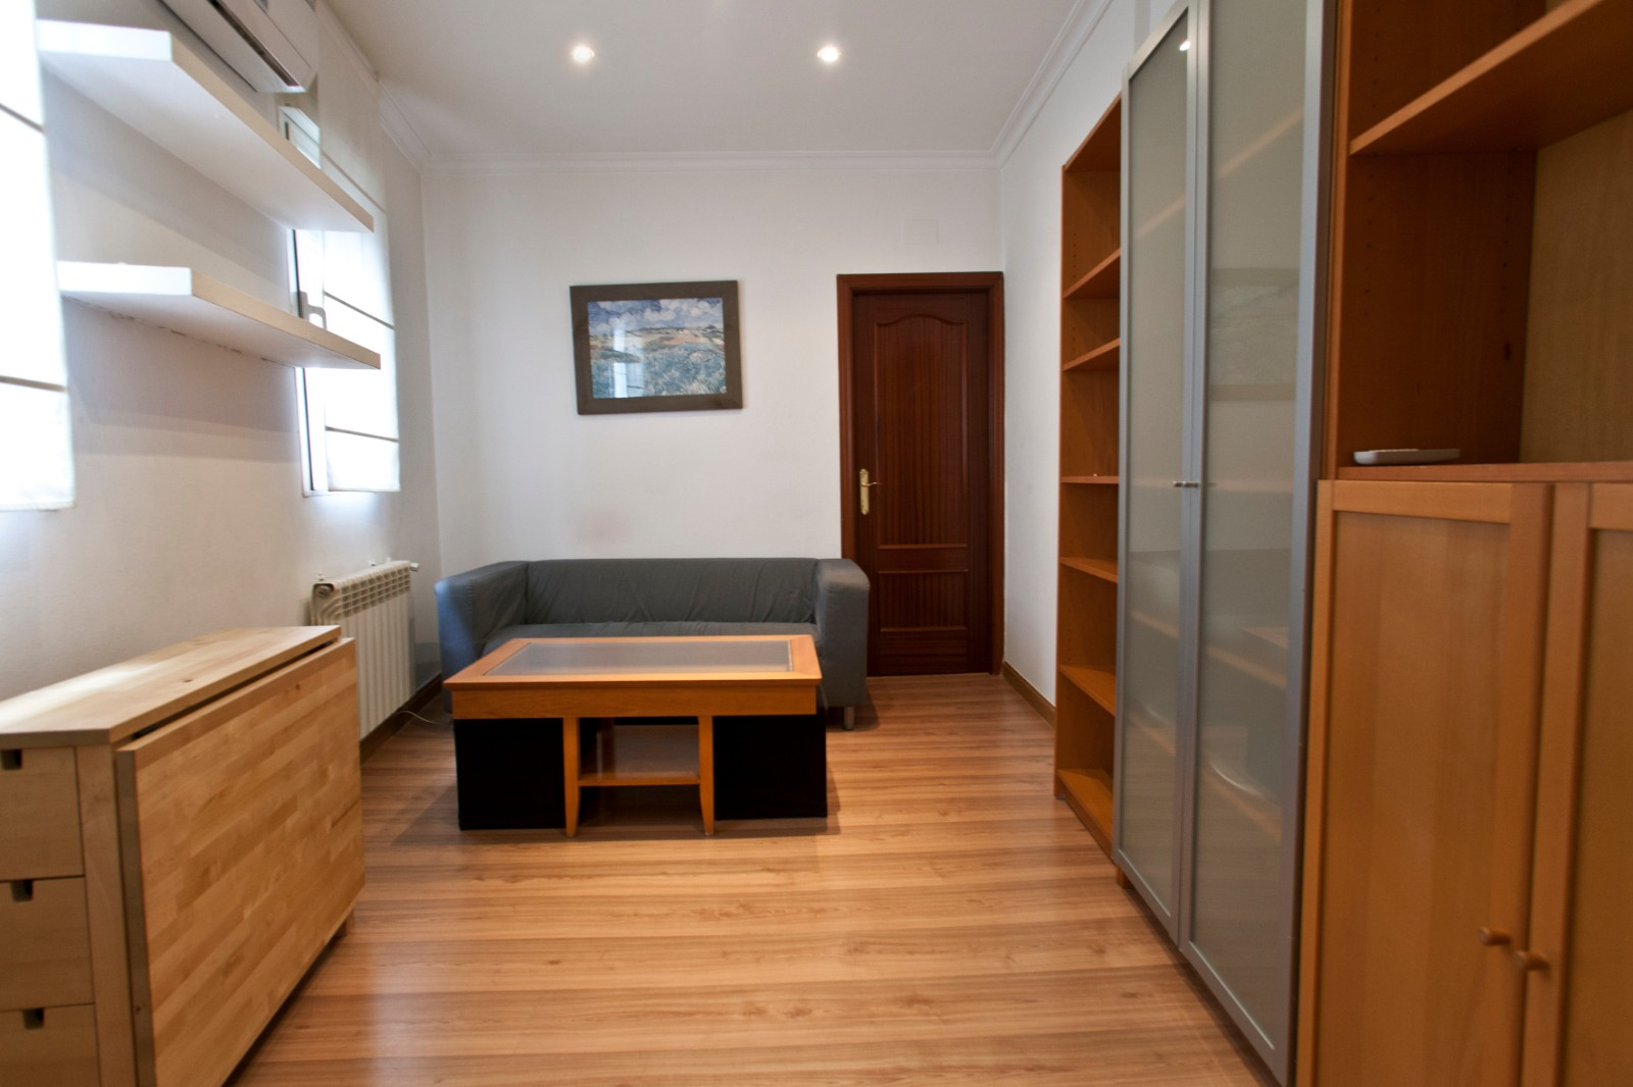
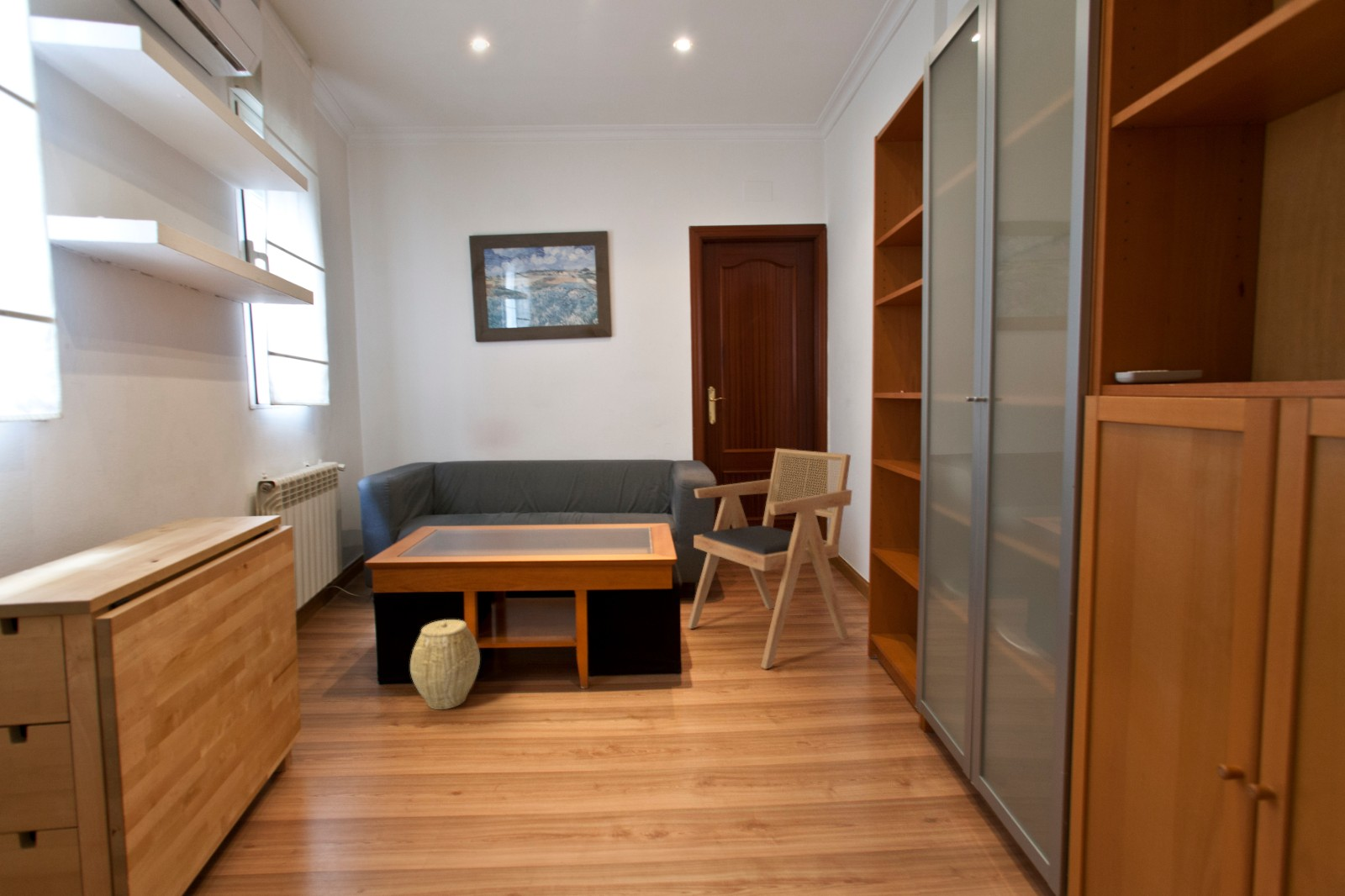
+ woven basket [409,619,481,710]
+ armchair [687,447,853,670]
